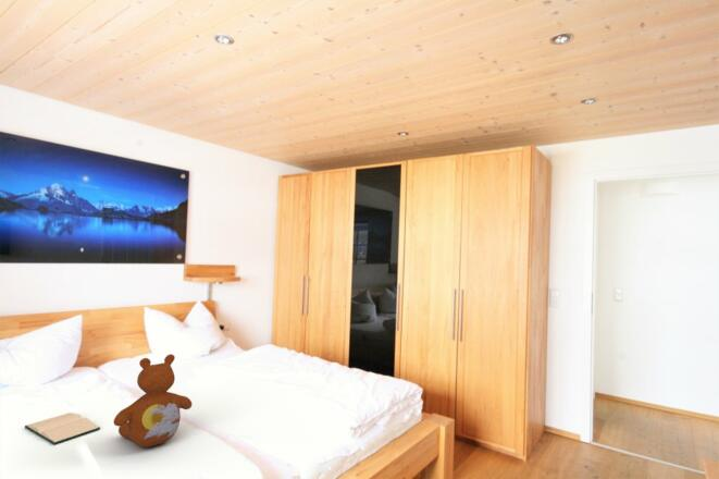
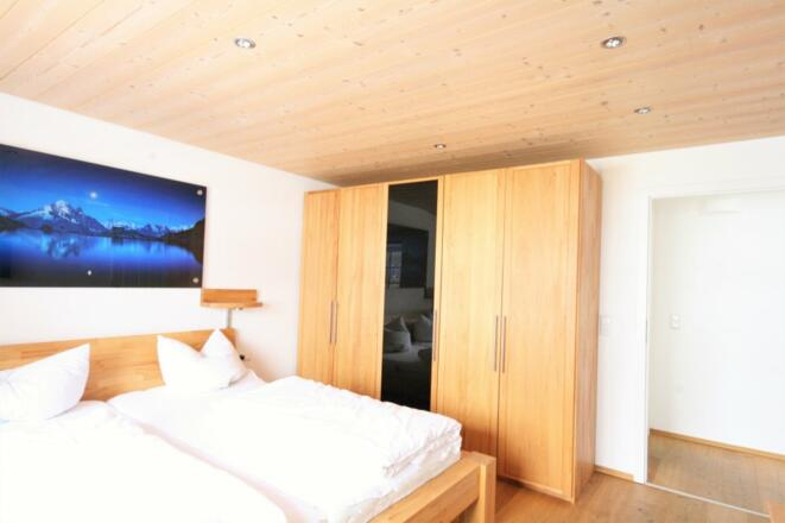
- hardback book [24,412,101,445]
- teddy bear [112,353,193,449]
